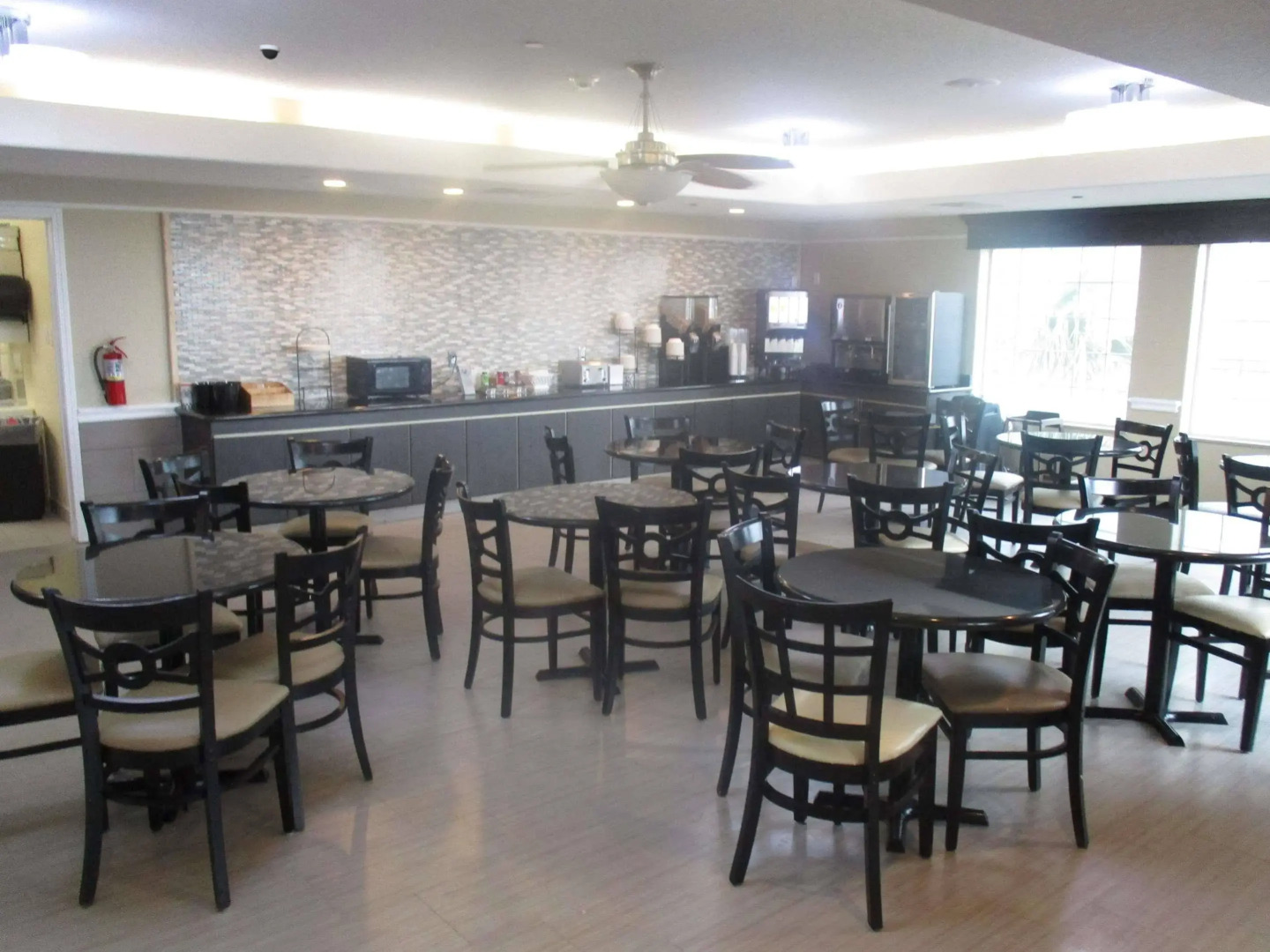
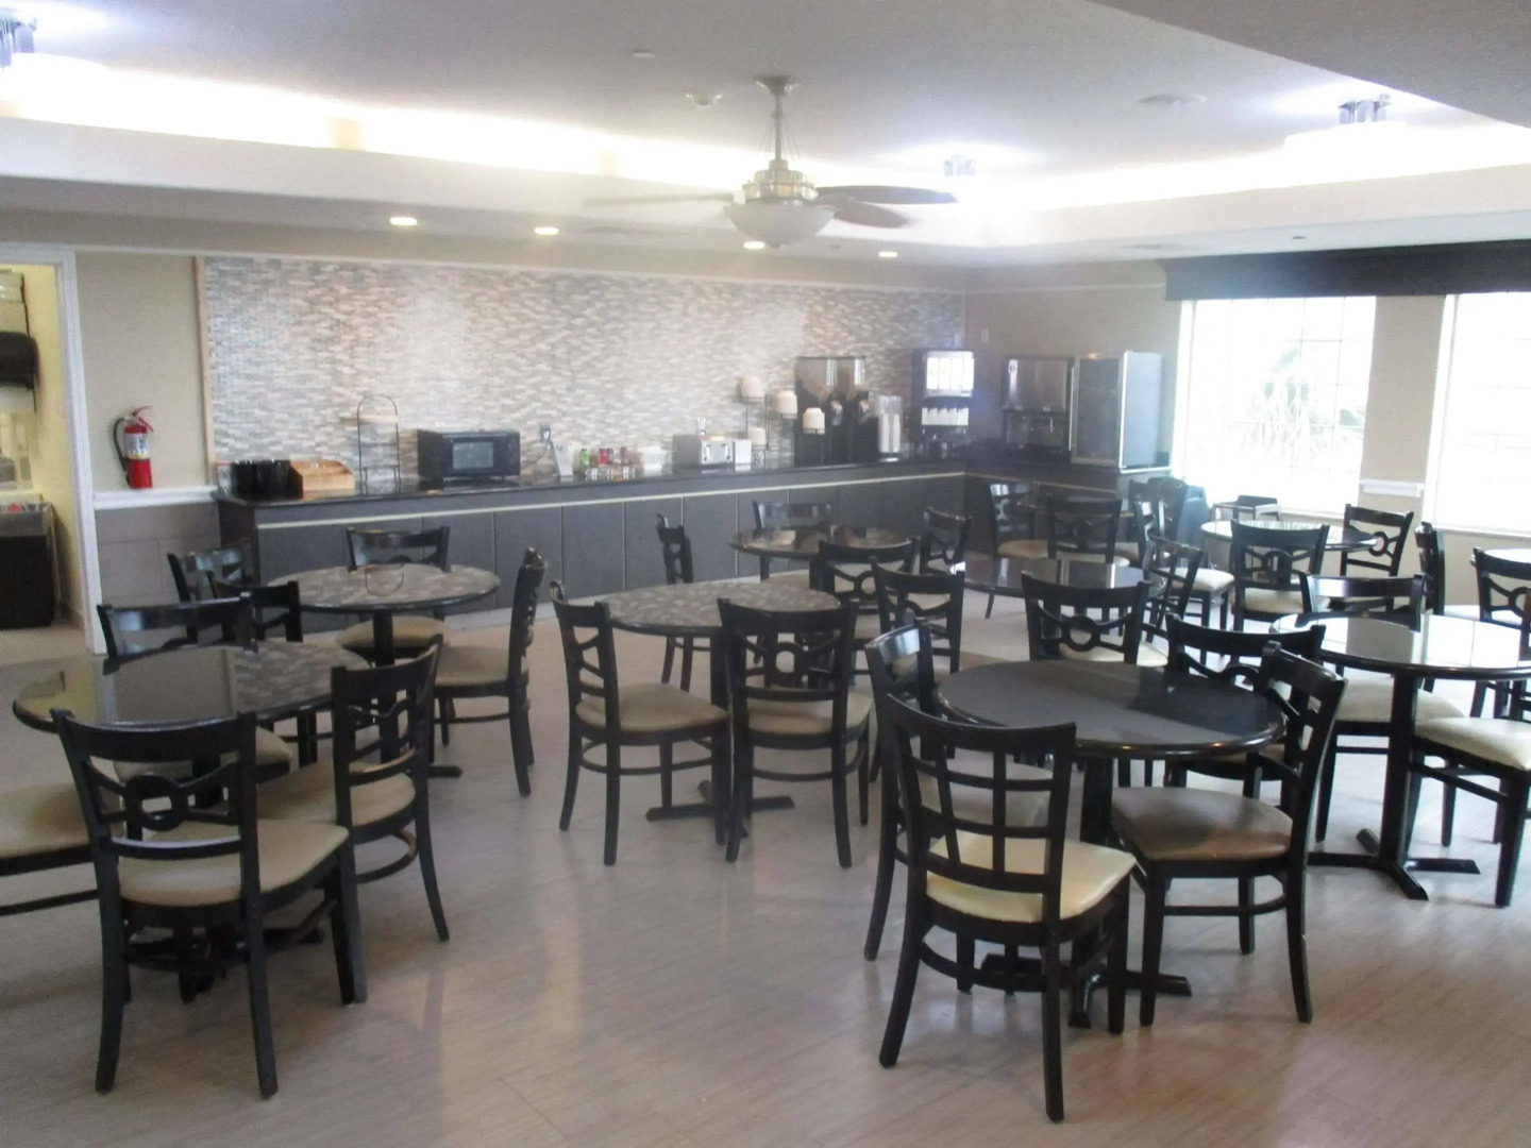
- dome security camera [258,44,281,61]
